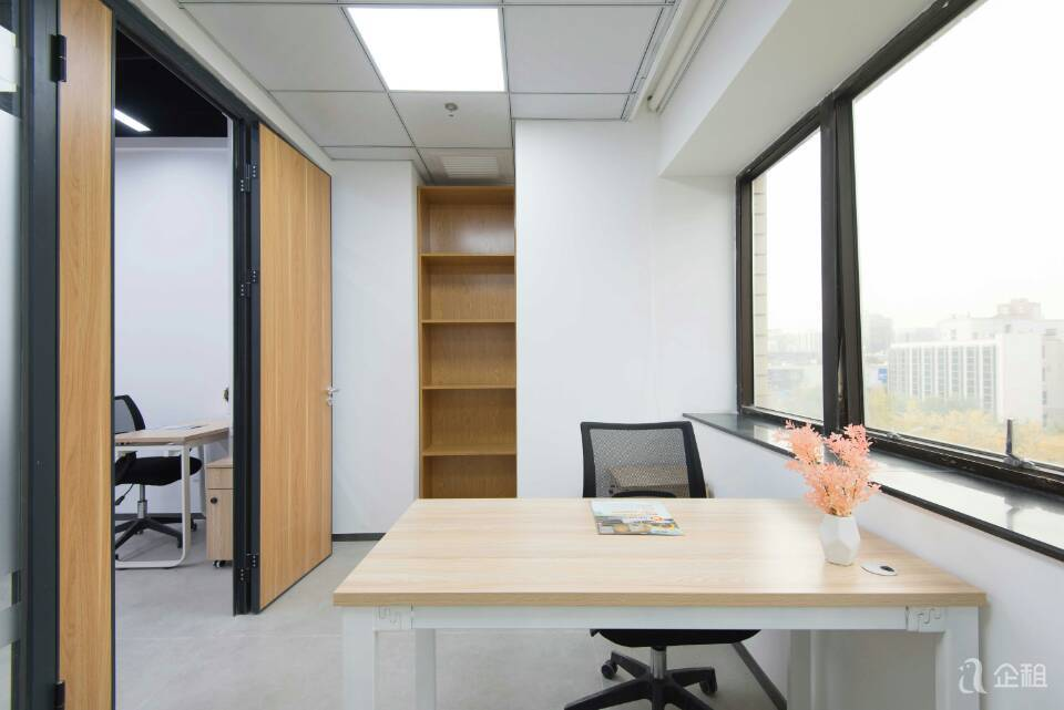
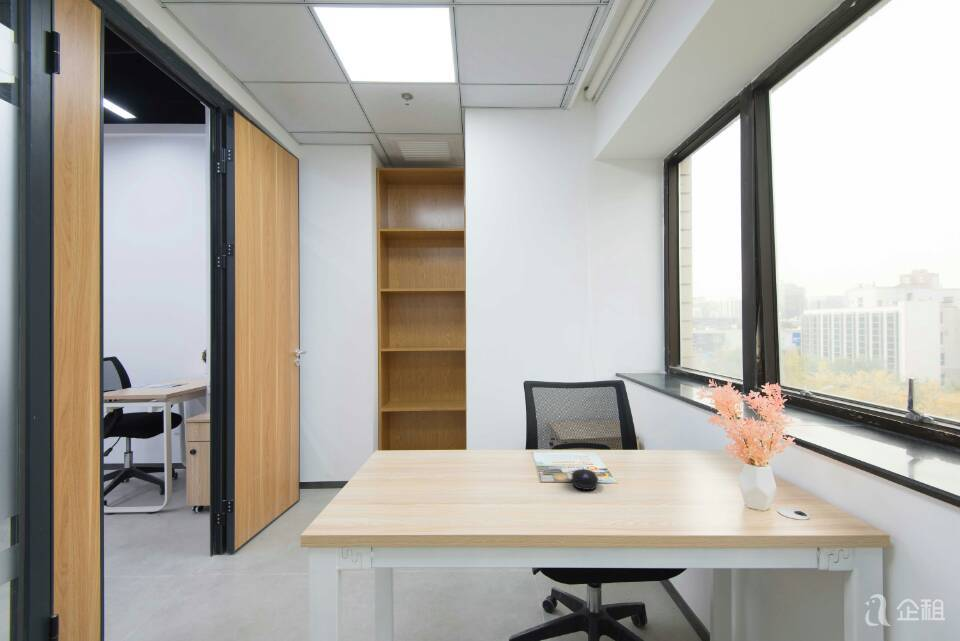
+ computer mouse [571,468,599,491]
